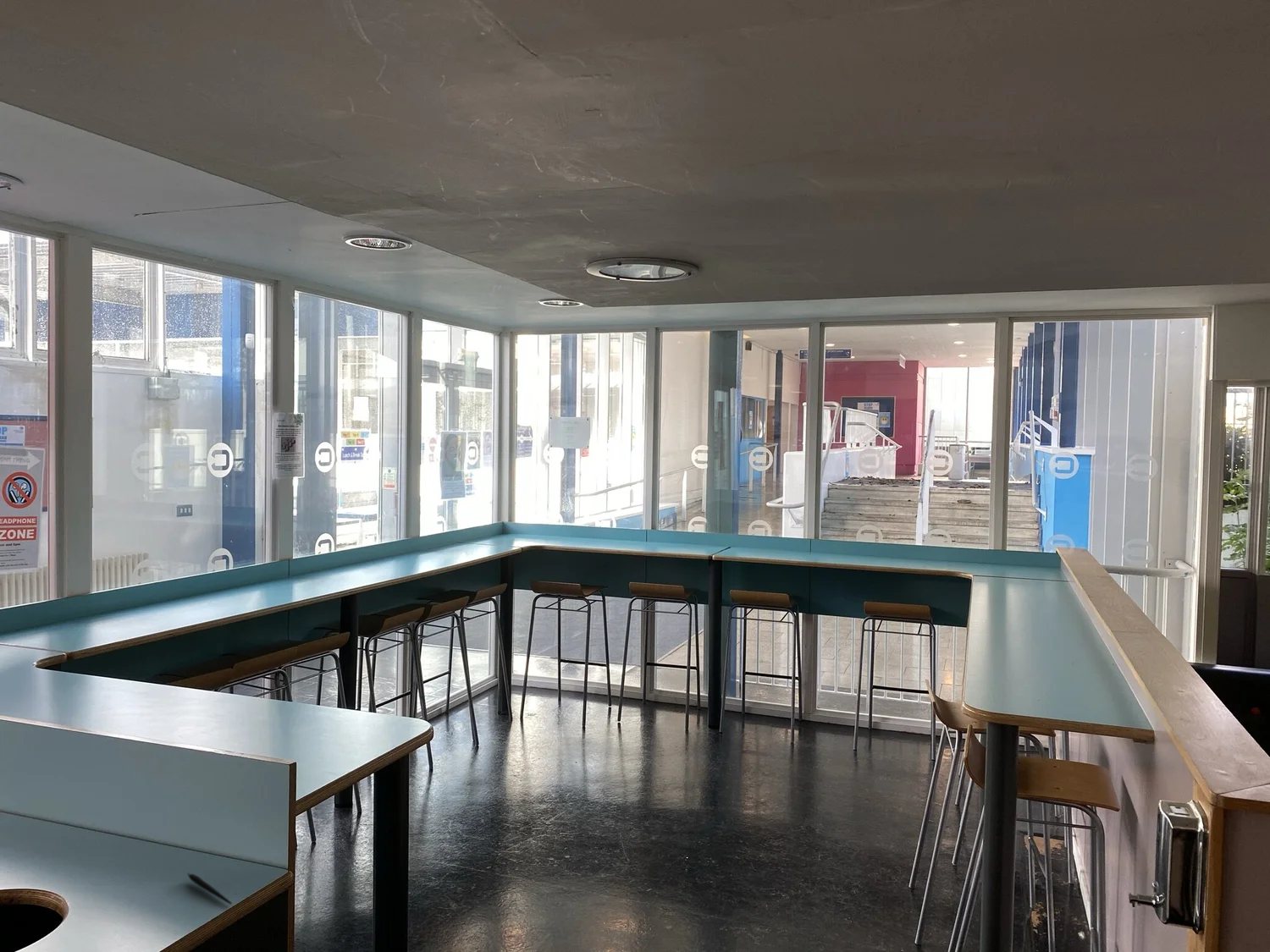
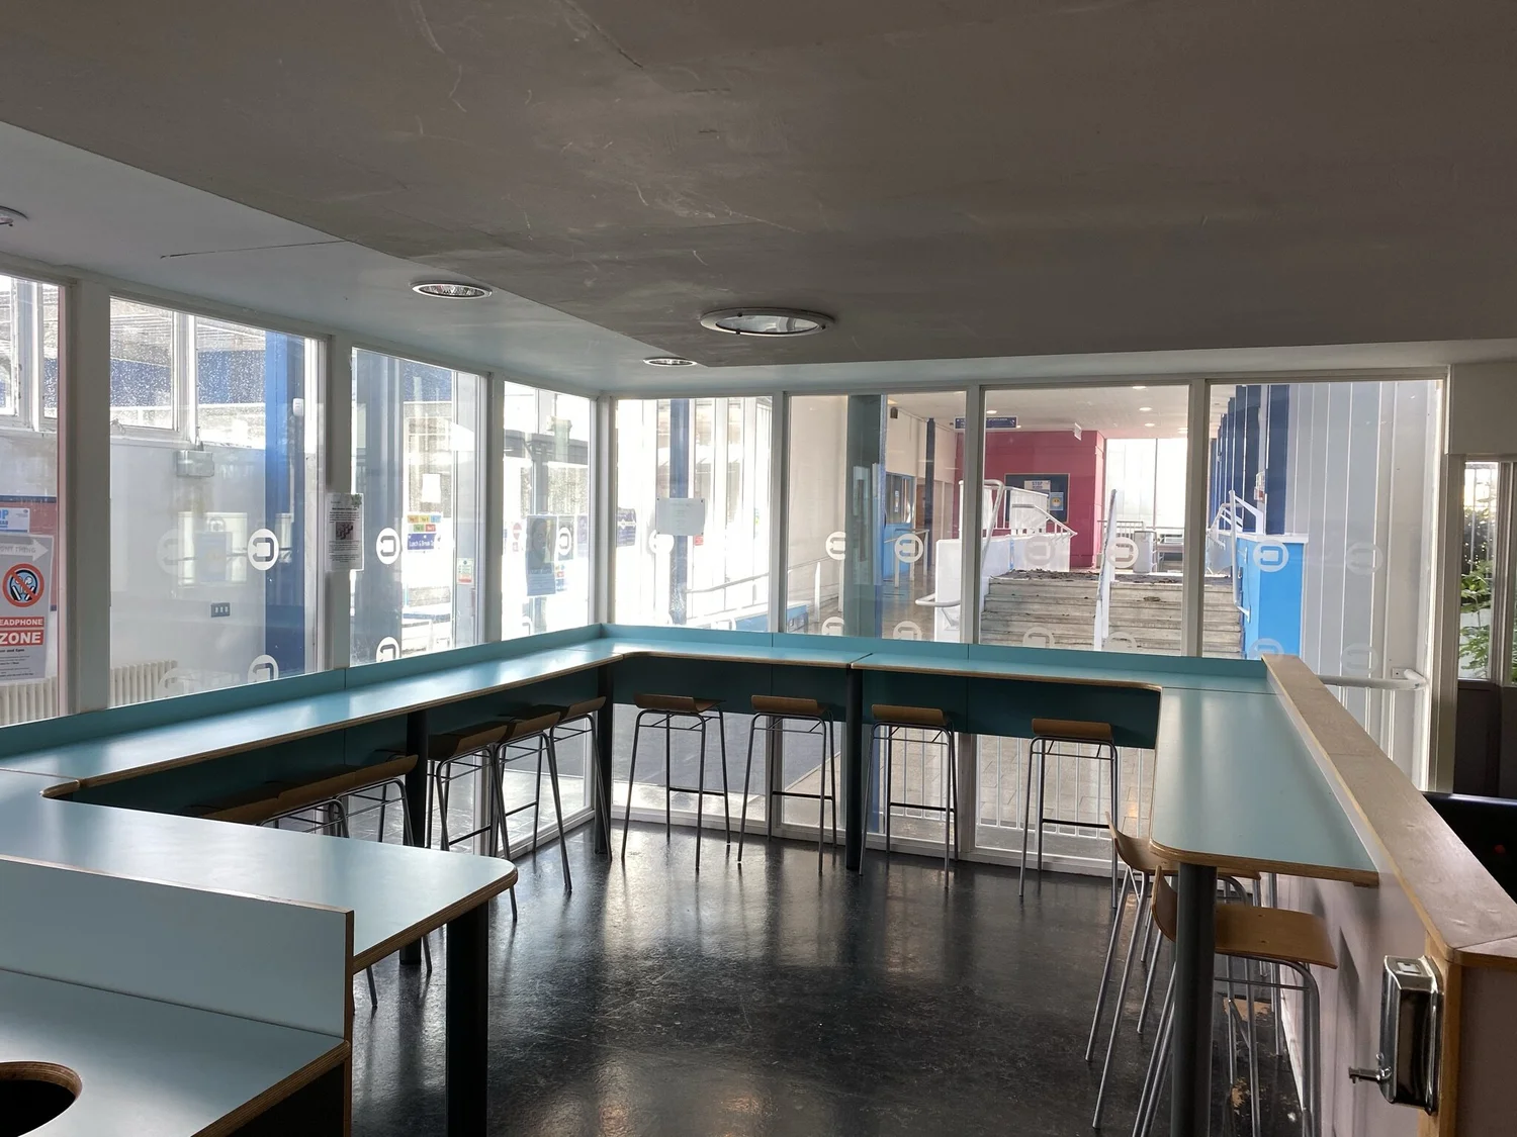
- pen [186,872,233,905]
